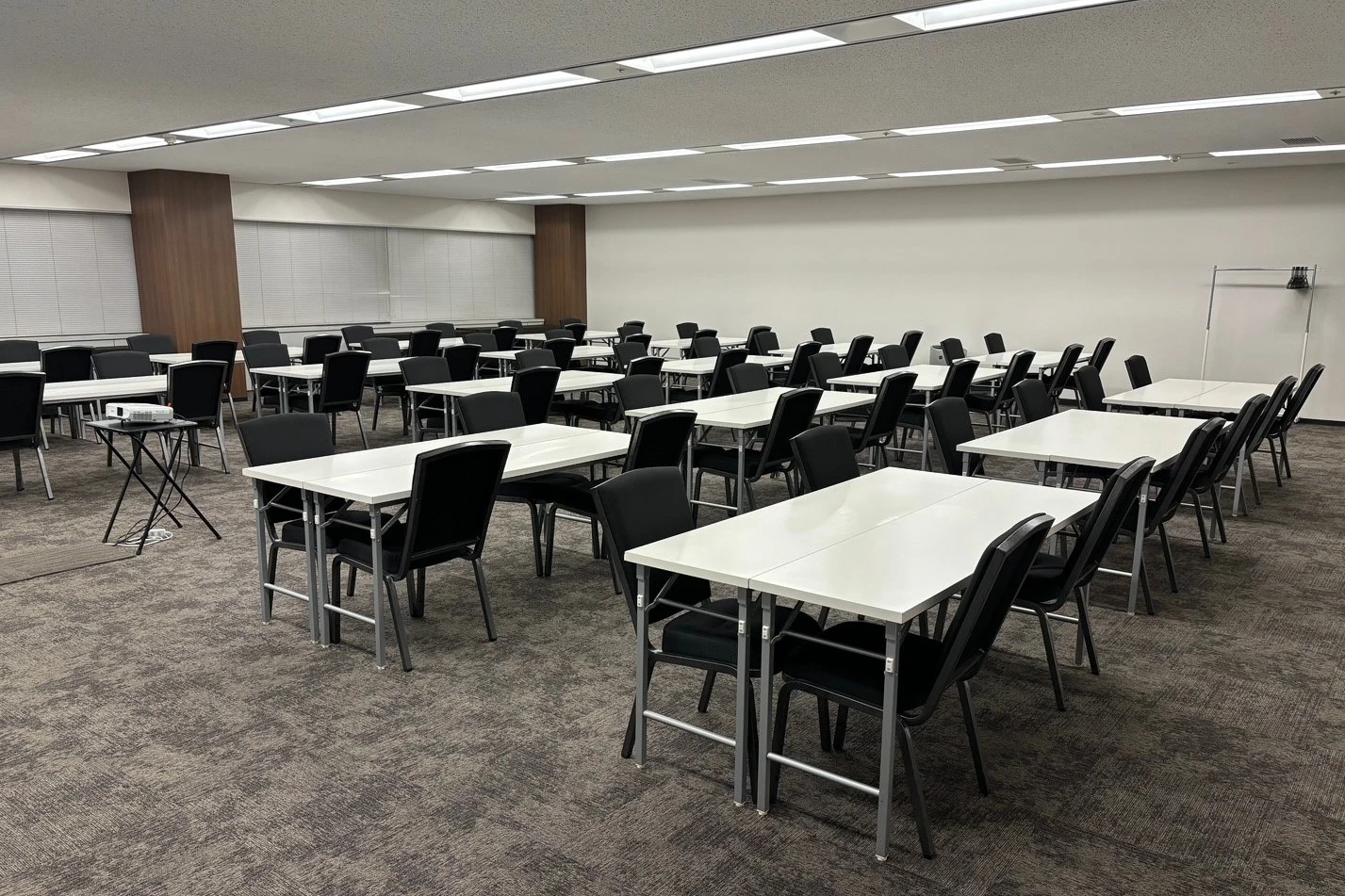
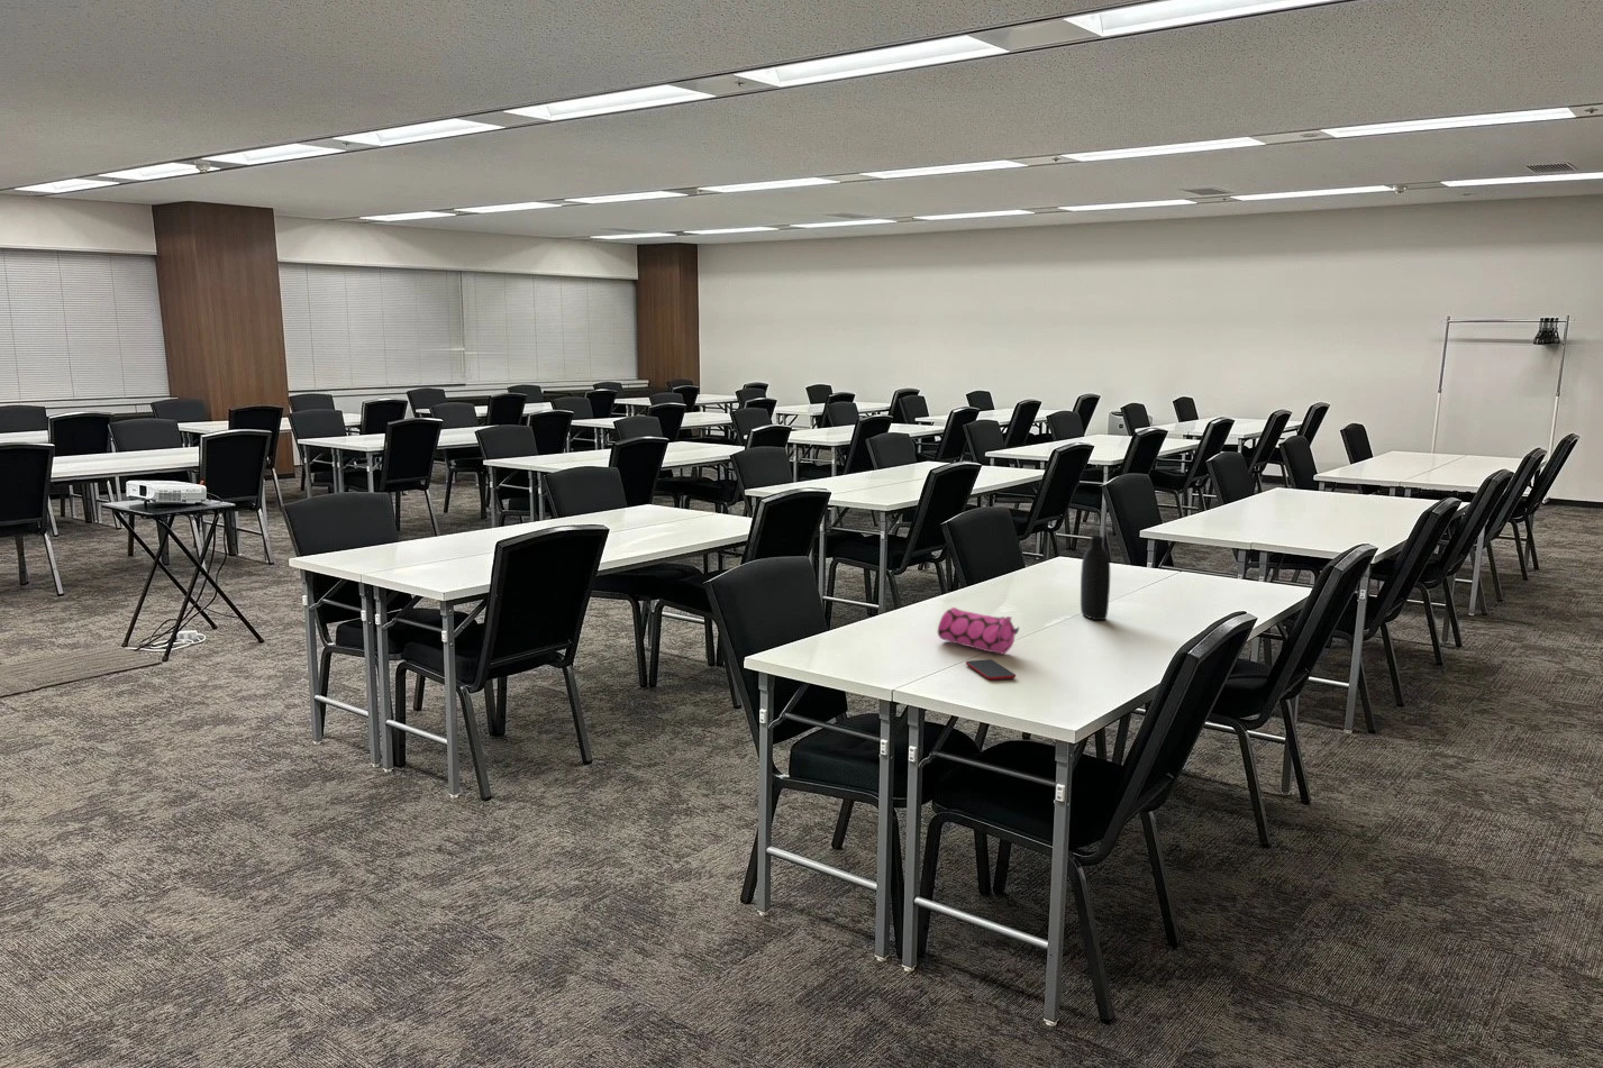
+ smartphone [965,658,1017,682]
+ bottle [1080,534,1111,621]
+ pencil case [937,607,1020,656]
